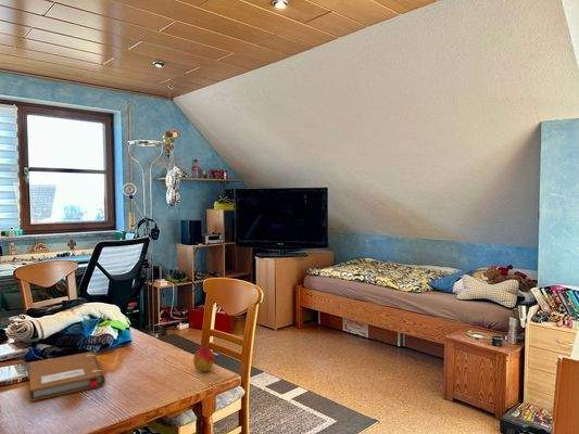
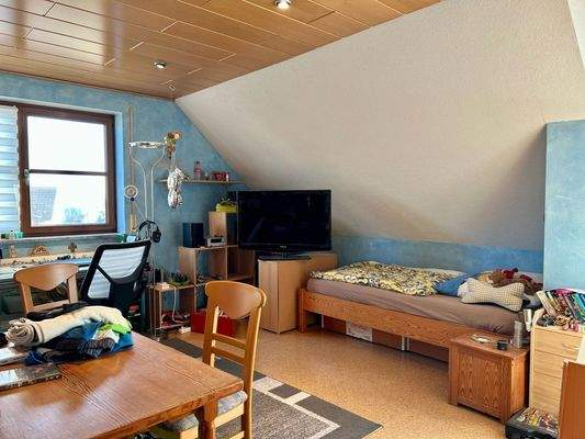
- peach [192,346,215,372]
- notebook [28,350,106,403]
